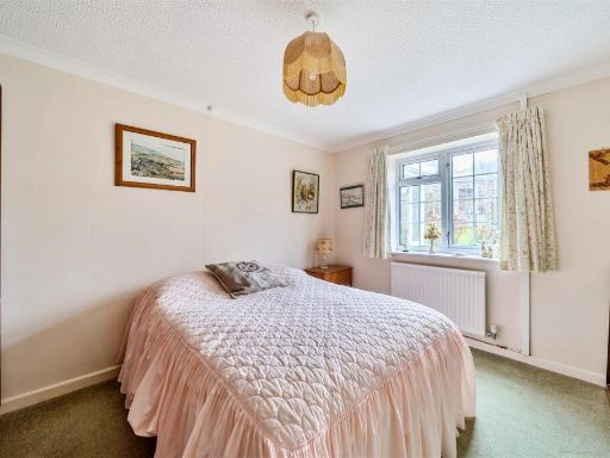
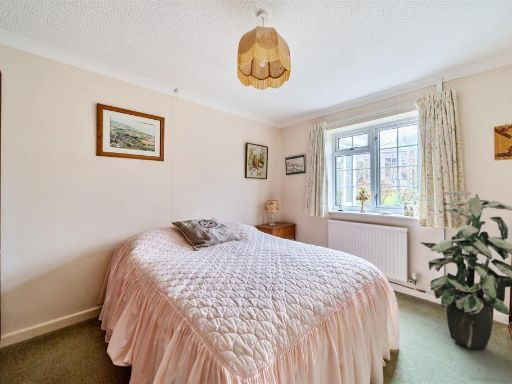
+ indoor plant [420,190,512,350]
